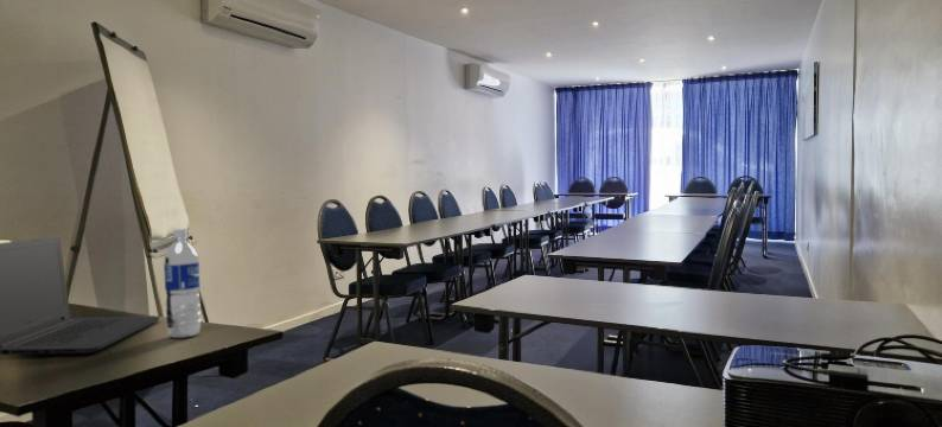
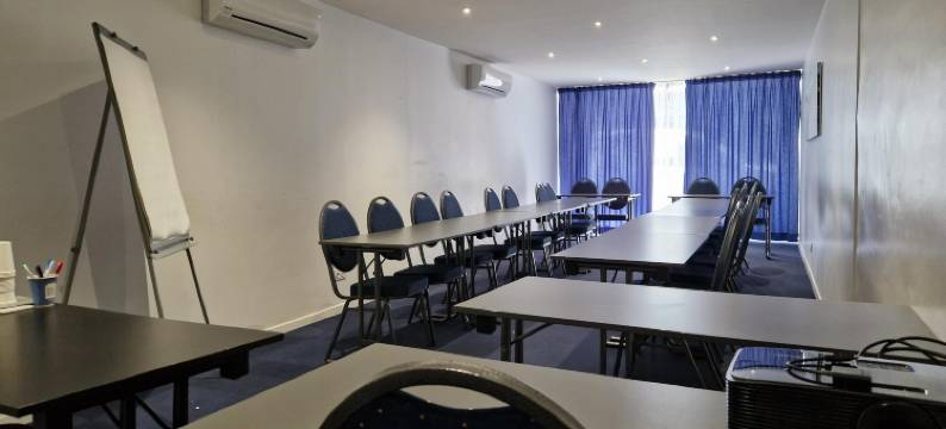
- laptop [0,235,160,356]
- water bottle [163,228,202,339]
